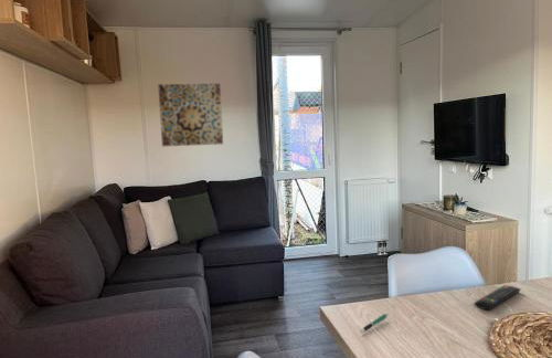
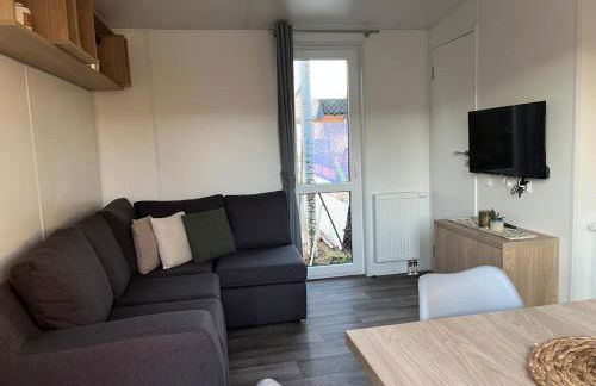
- pen [360,313,389,334]
- remote control [474,284,521,310]
- wall art [157,83,224,148]
